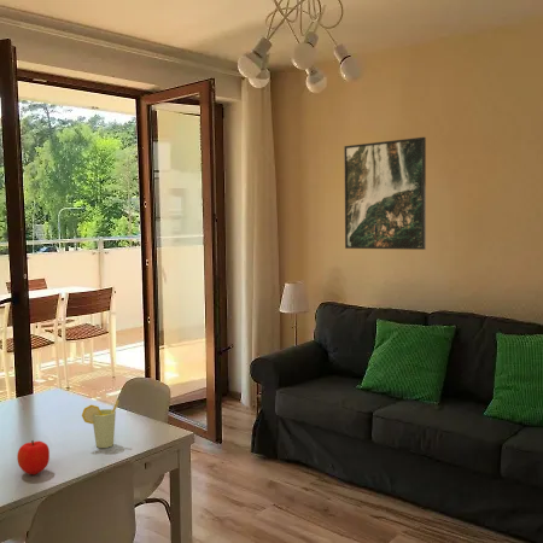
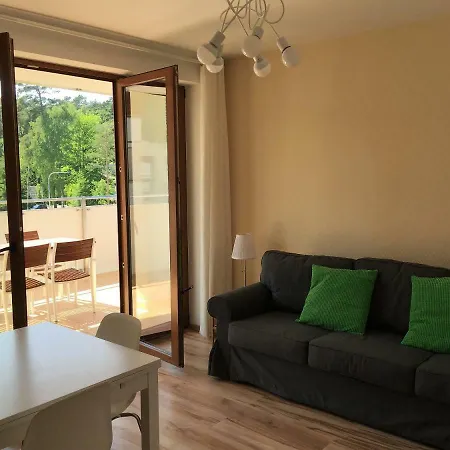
- fruit [16,439,51,475]
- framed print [343,136,427,251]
- cup [81,399,121,449]
